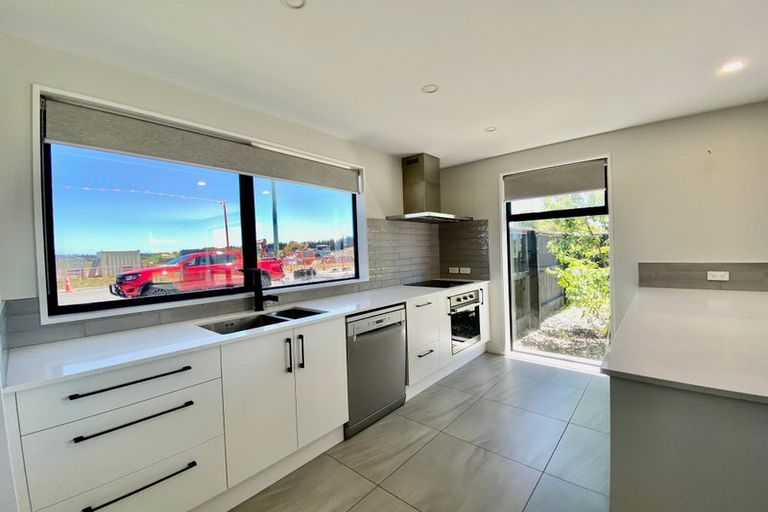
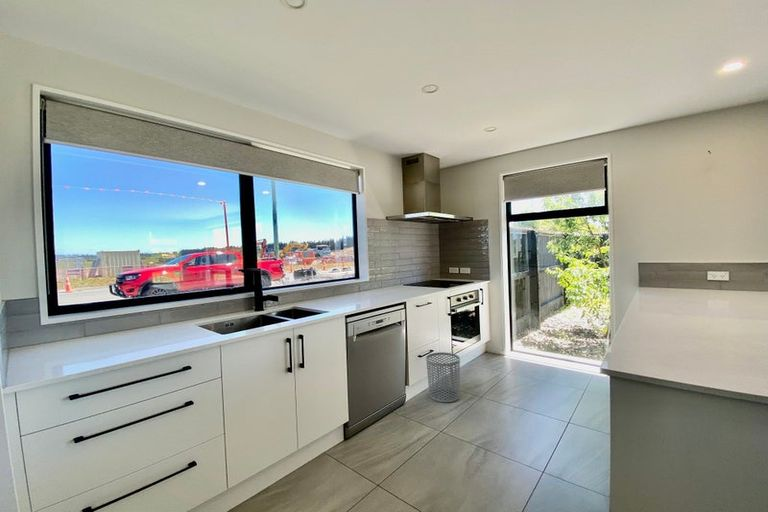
+ waste bin [425,351,461,403]
